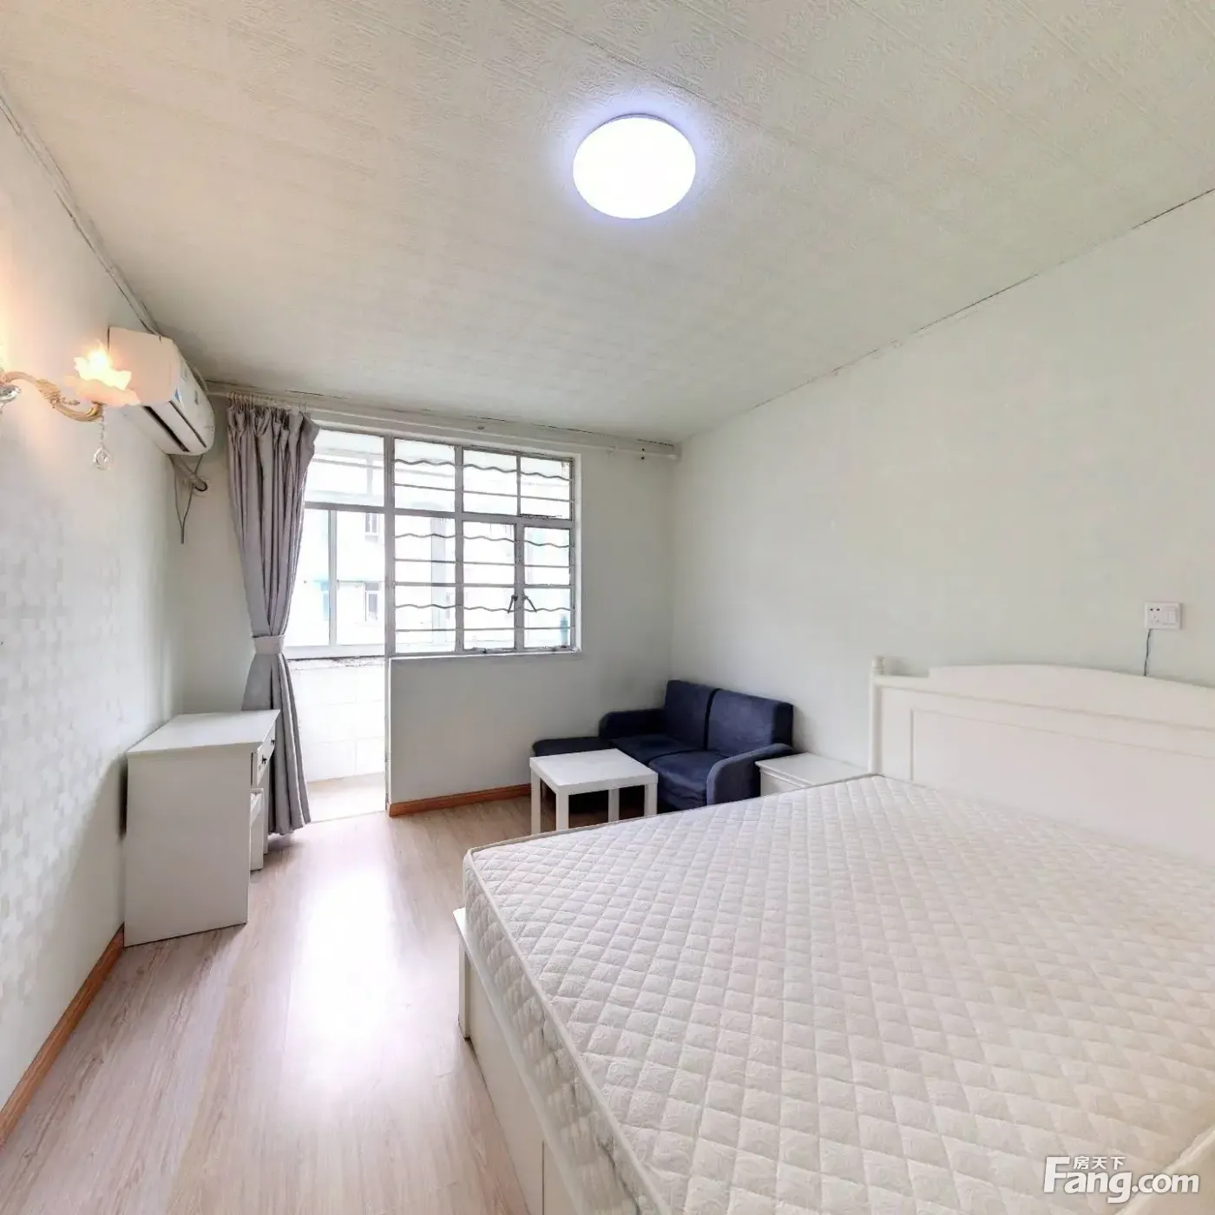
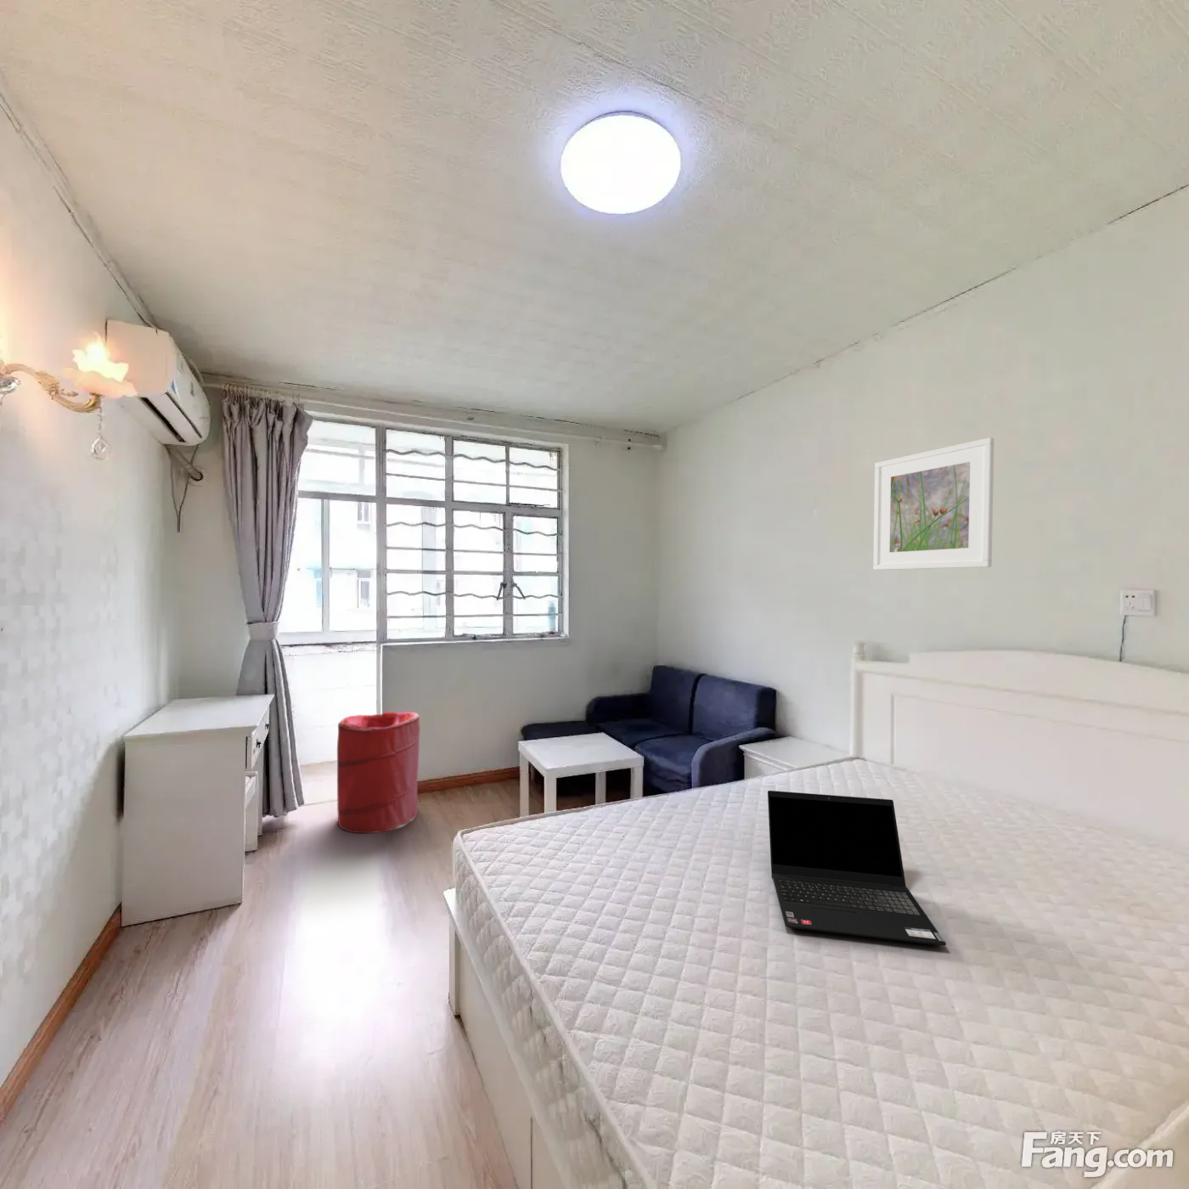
+ laundry hamper [336,711,421,834]
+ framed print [872,437,994,571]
+ laptop computer [767,789,947,946]
